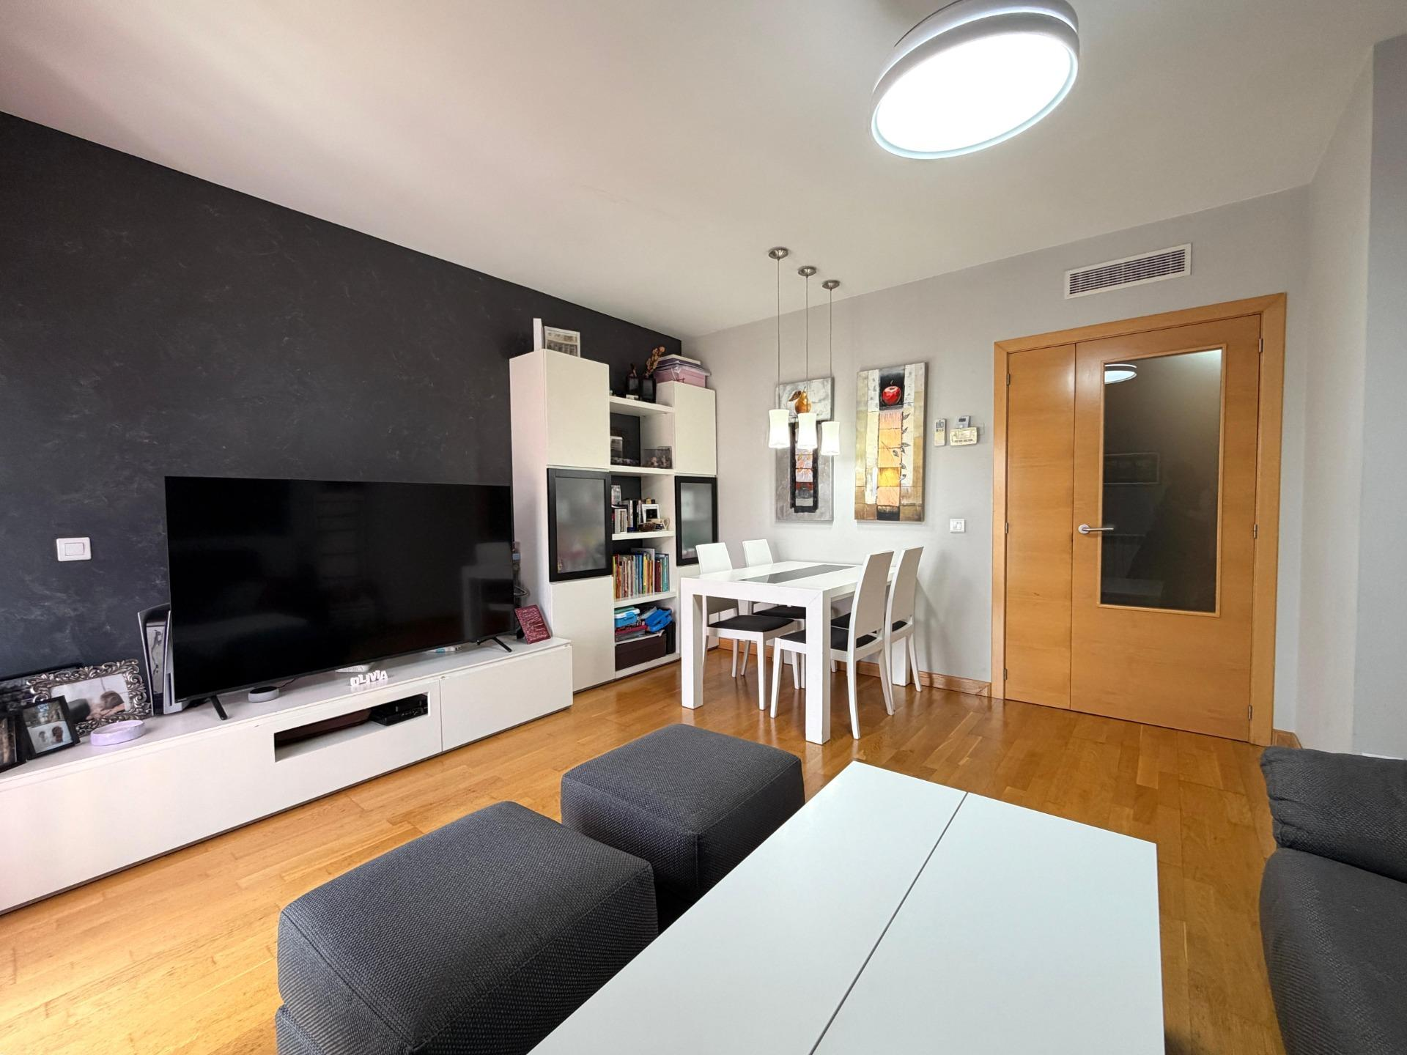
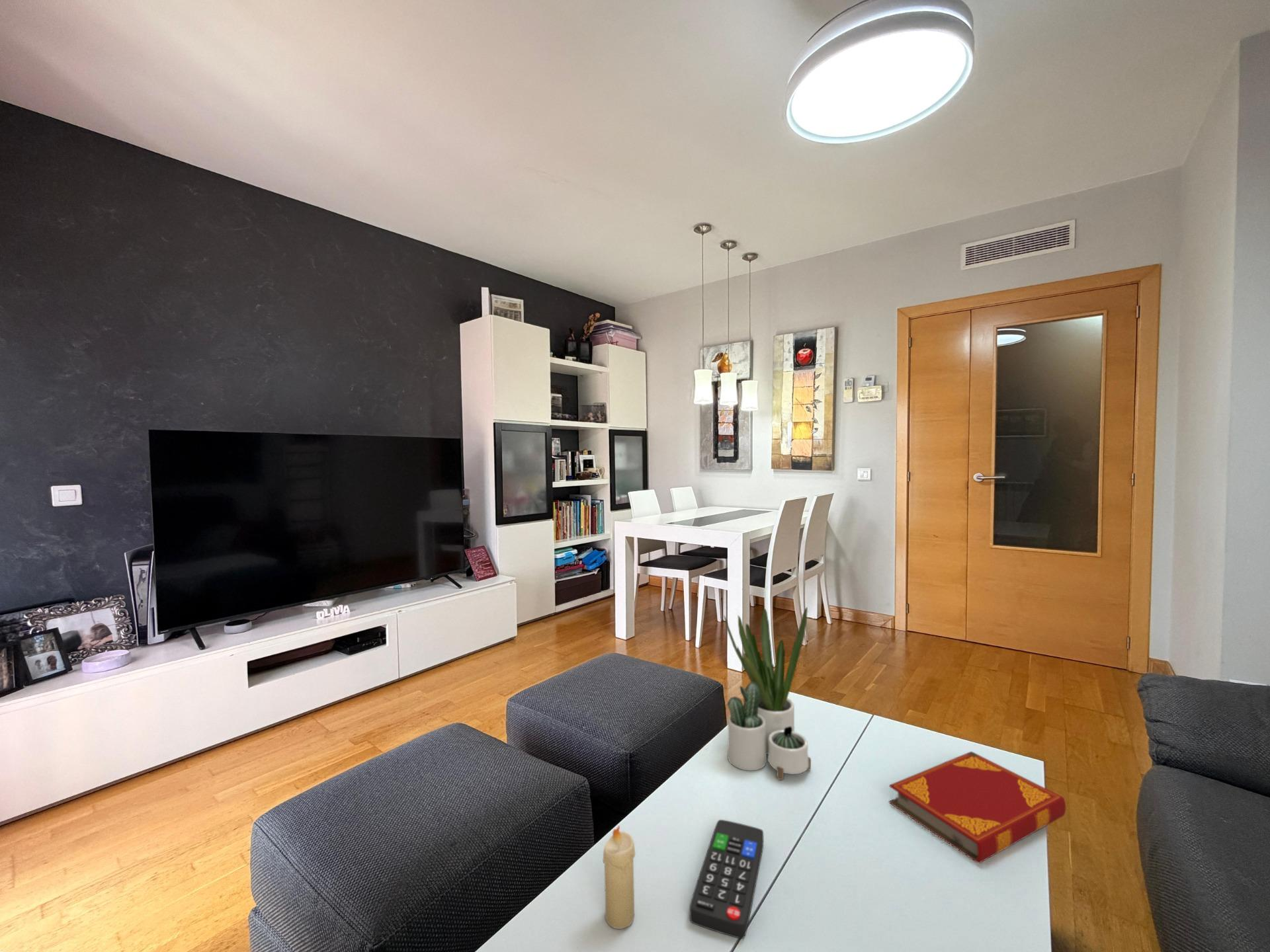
+ remote control [689,819,764,939]
+ candle [602,825,636,930]
+ potted plant [723,606,812,781]
+ hardback book [888,751,1066,864]
